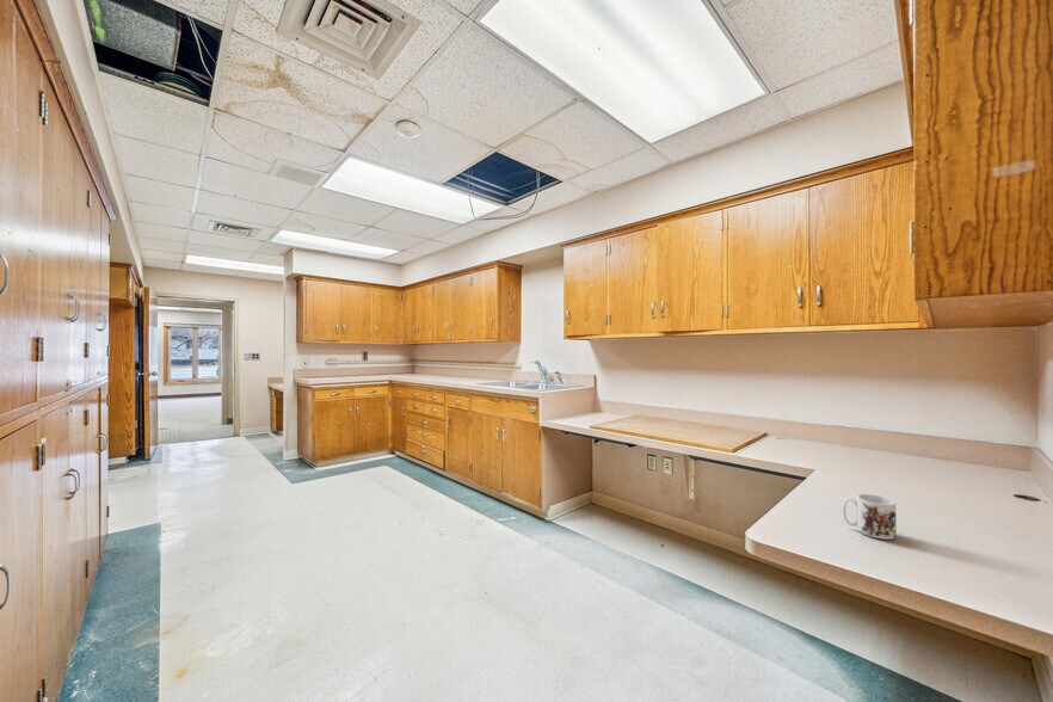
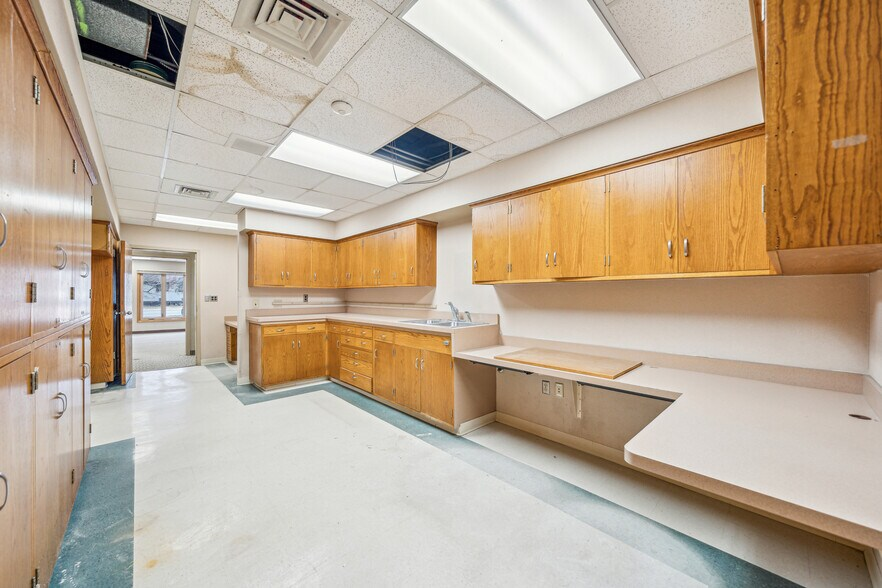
- mug [842,493,897,541]
